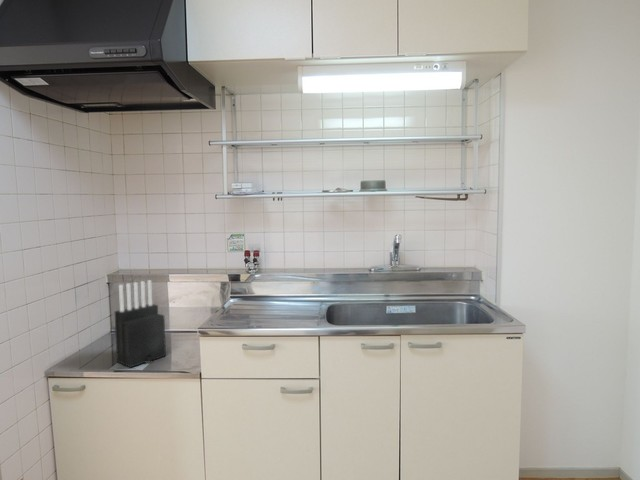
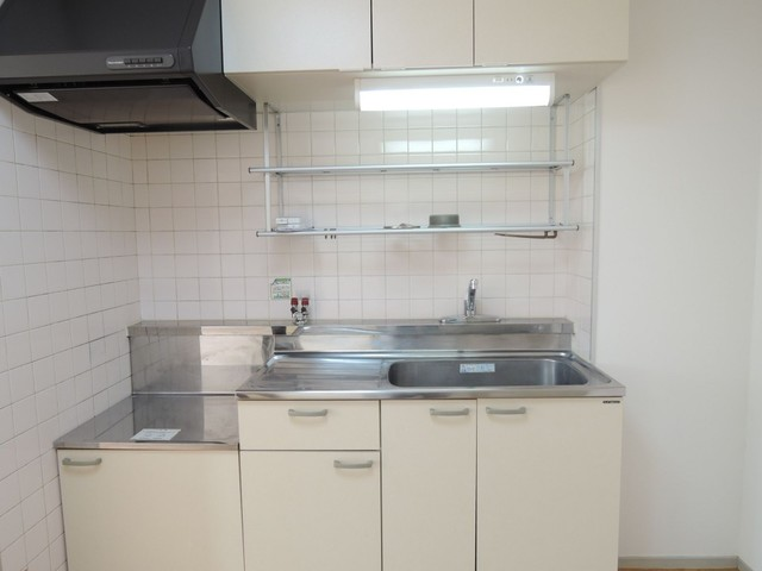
- knife block [114,279,167,369]
